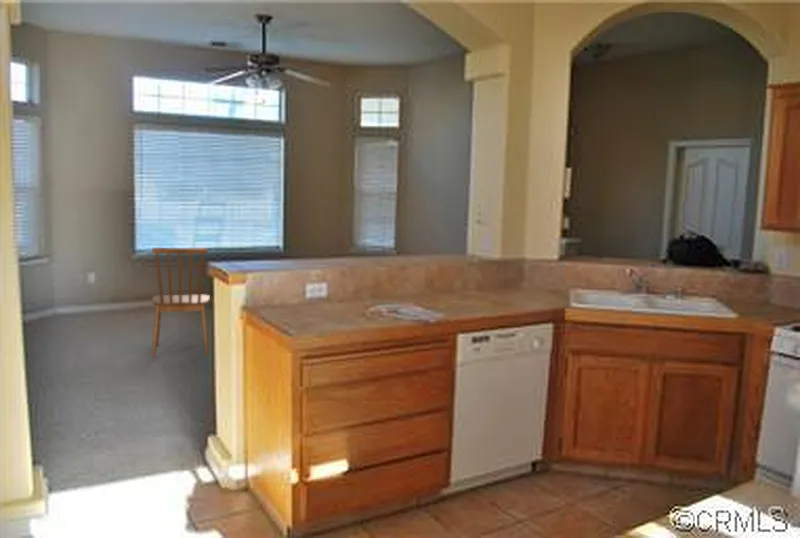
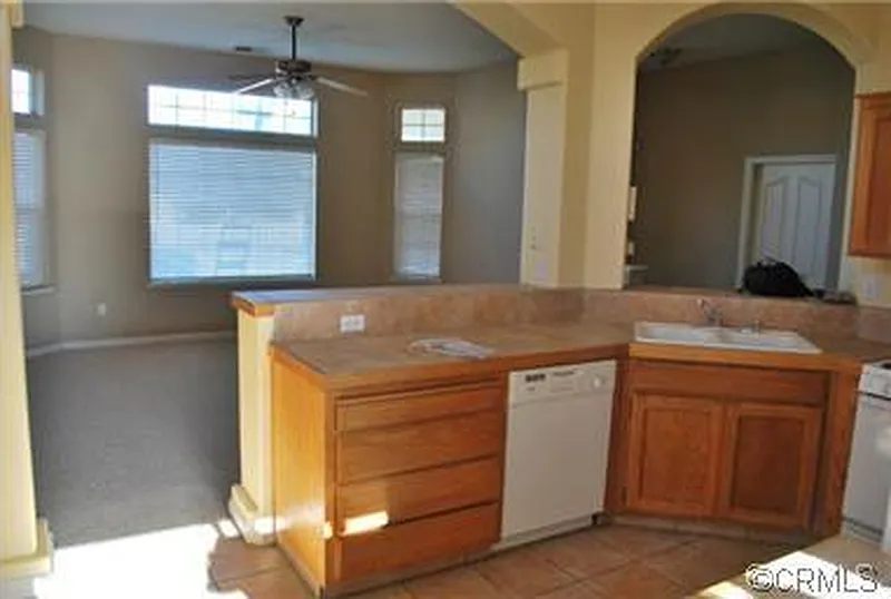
- dining chair [151,247,211,359]
